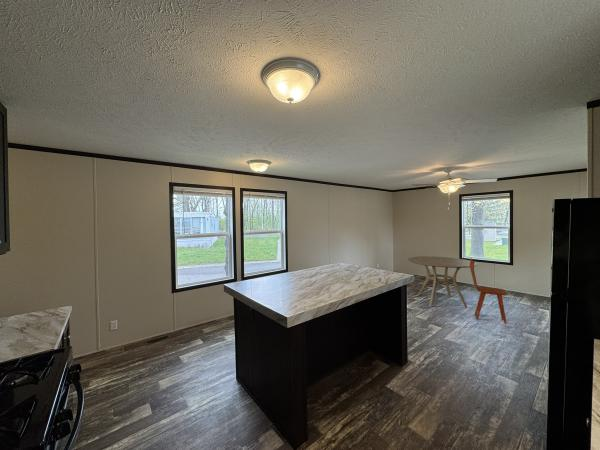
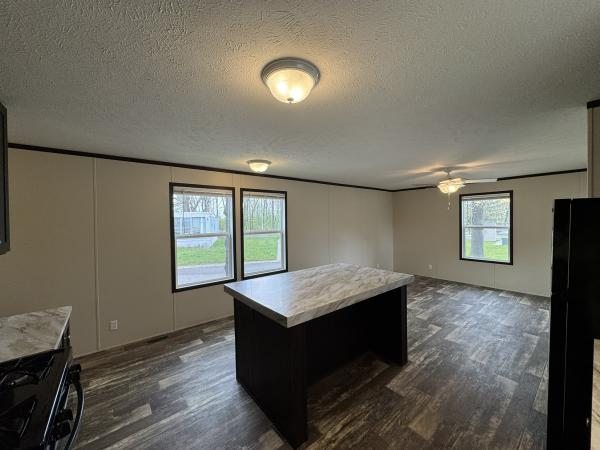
- dining table [407,255,479,309]
- dining chair [469,257,509,325]
